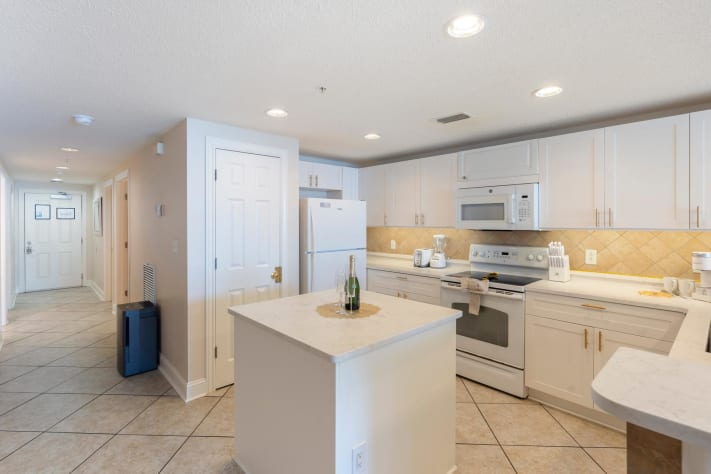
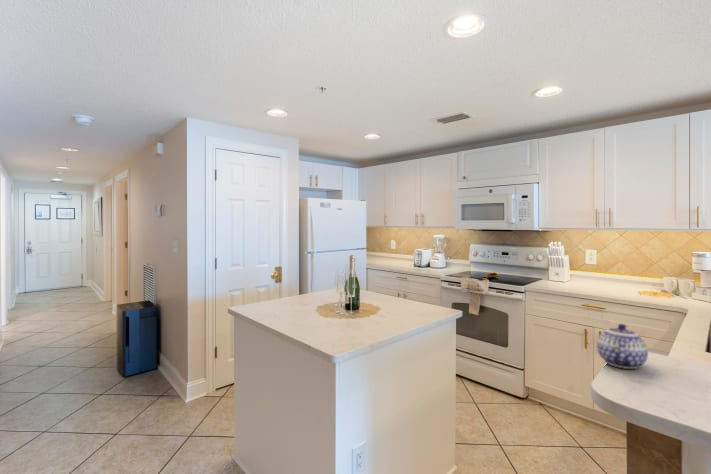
+ teapot [596,323,649,370]
